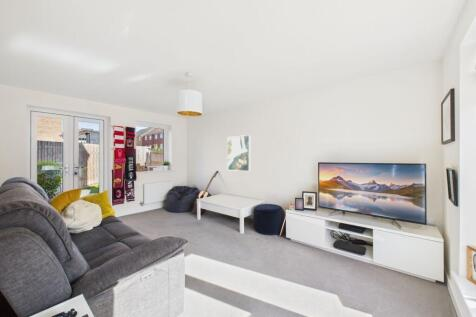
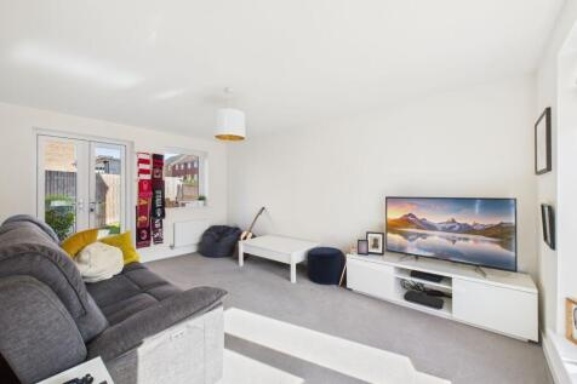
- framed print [226,134,251,172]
